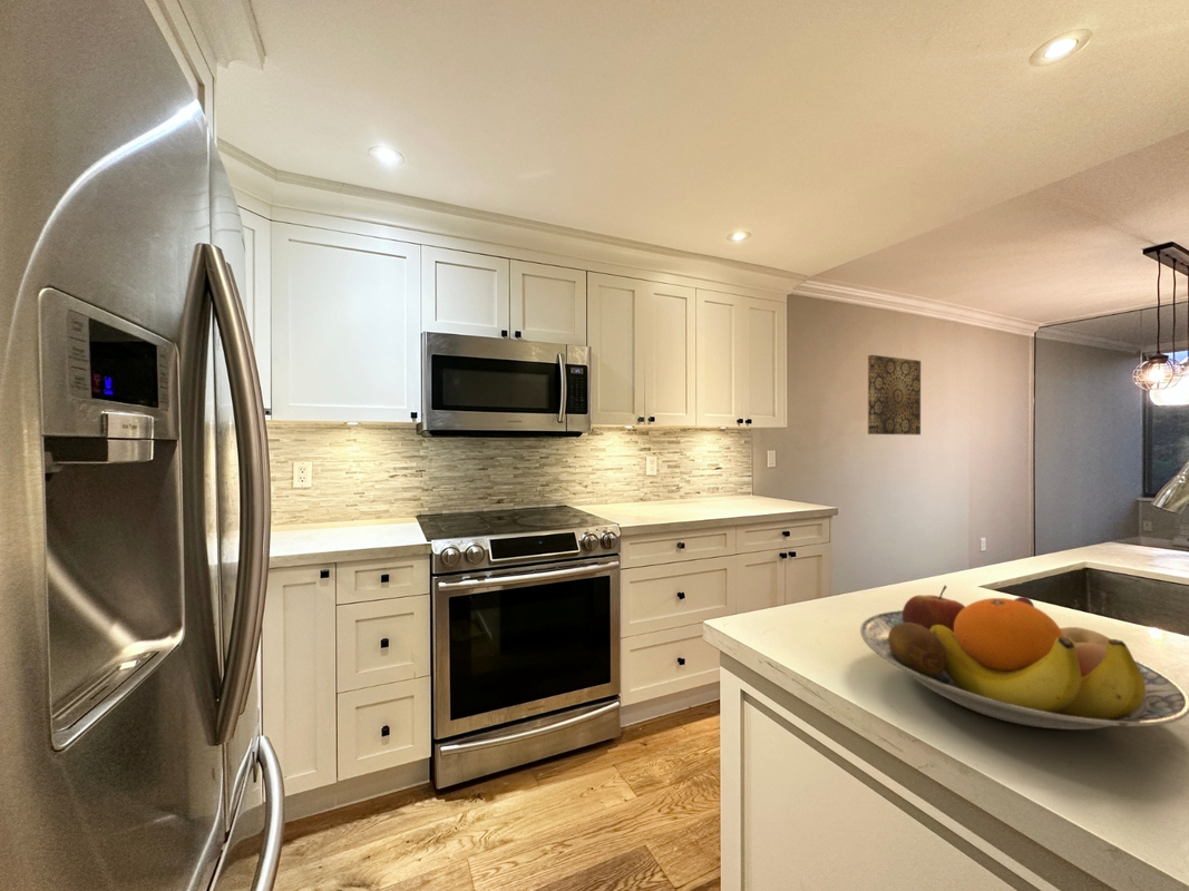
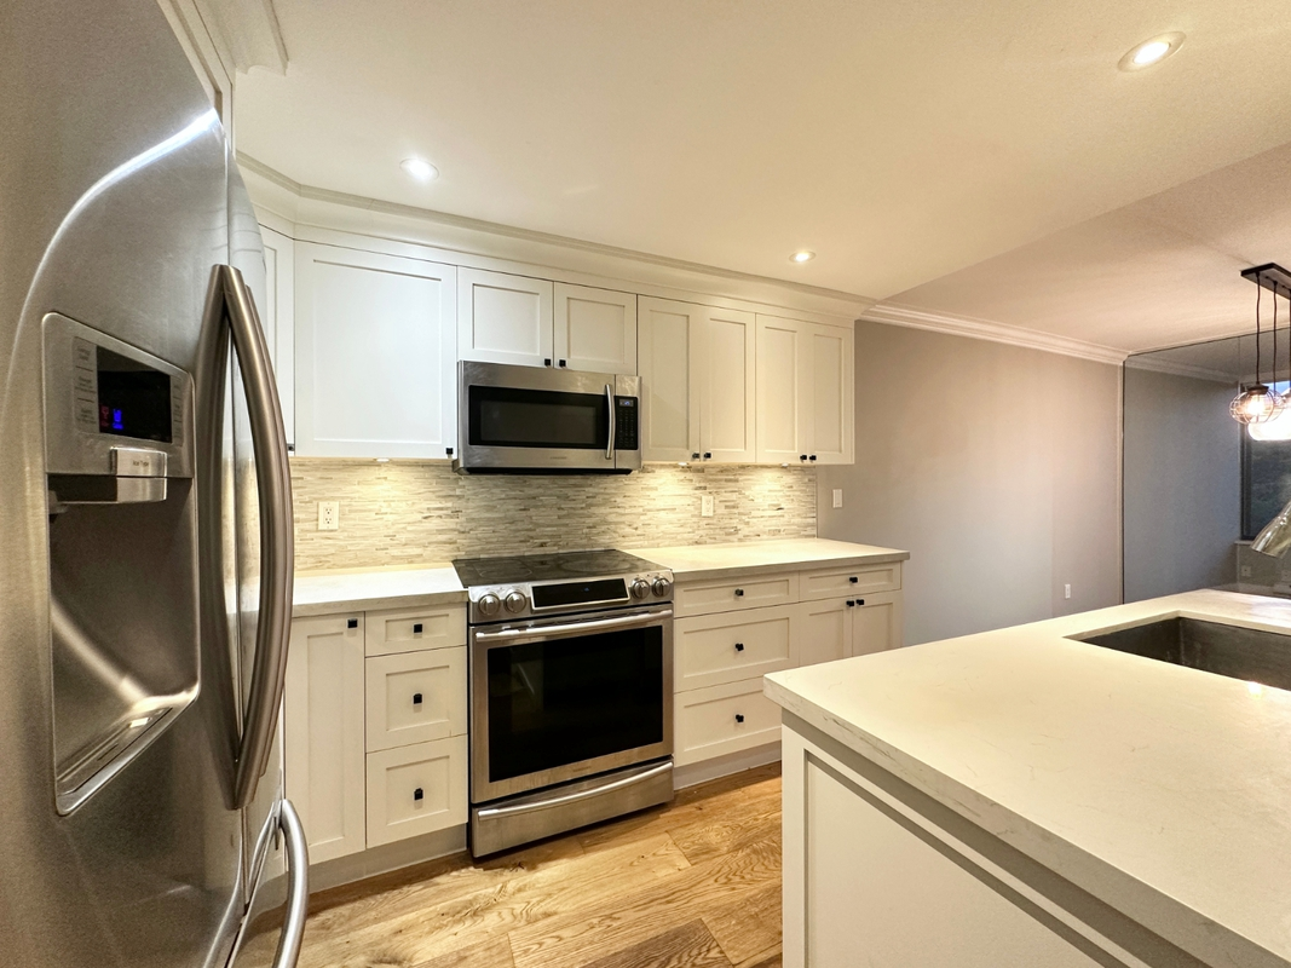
- fruit bowl [859,585,1189,731]
- wall art [867,354,922,435]
